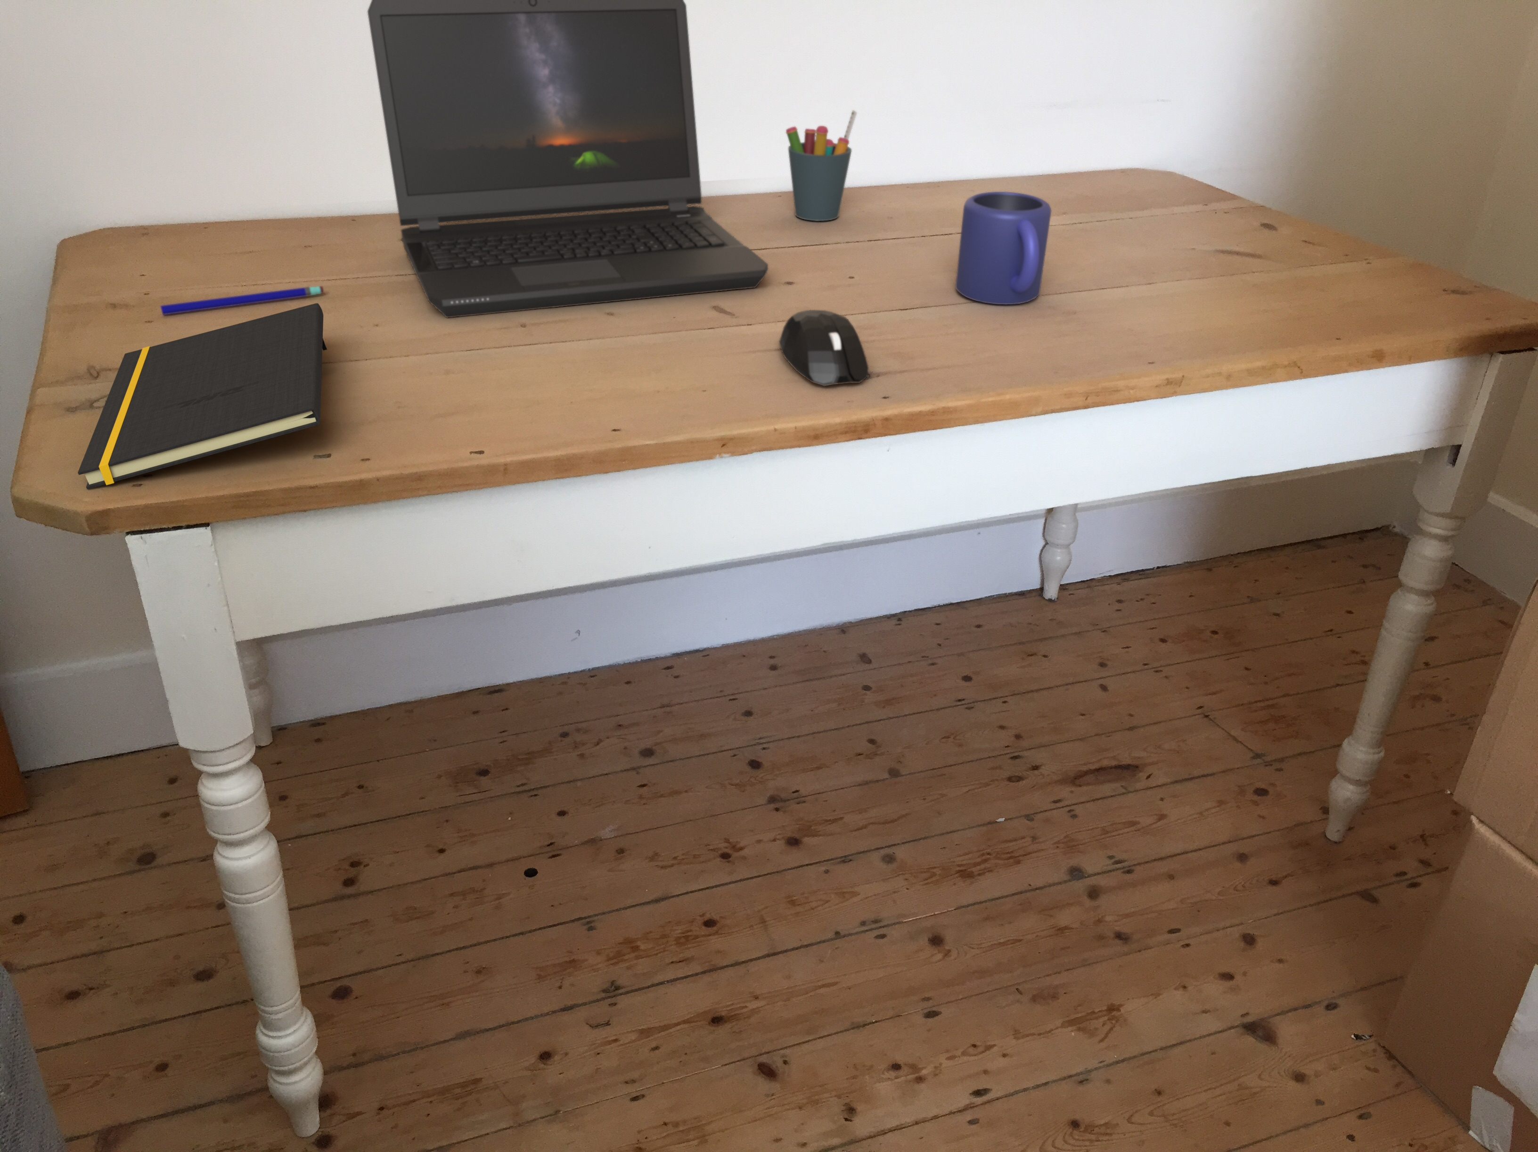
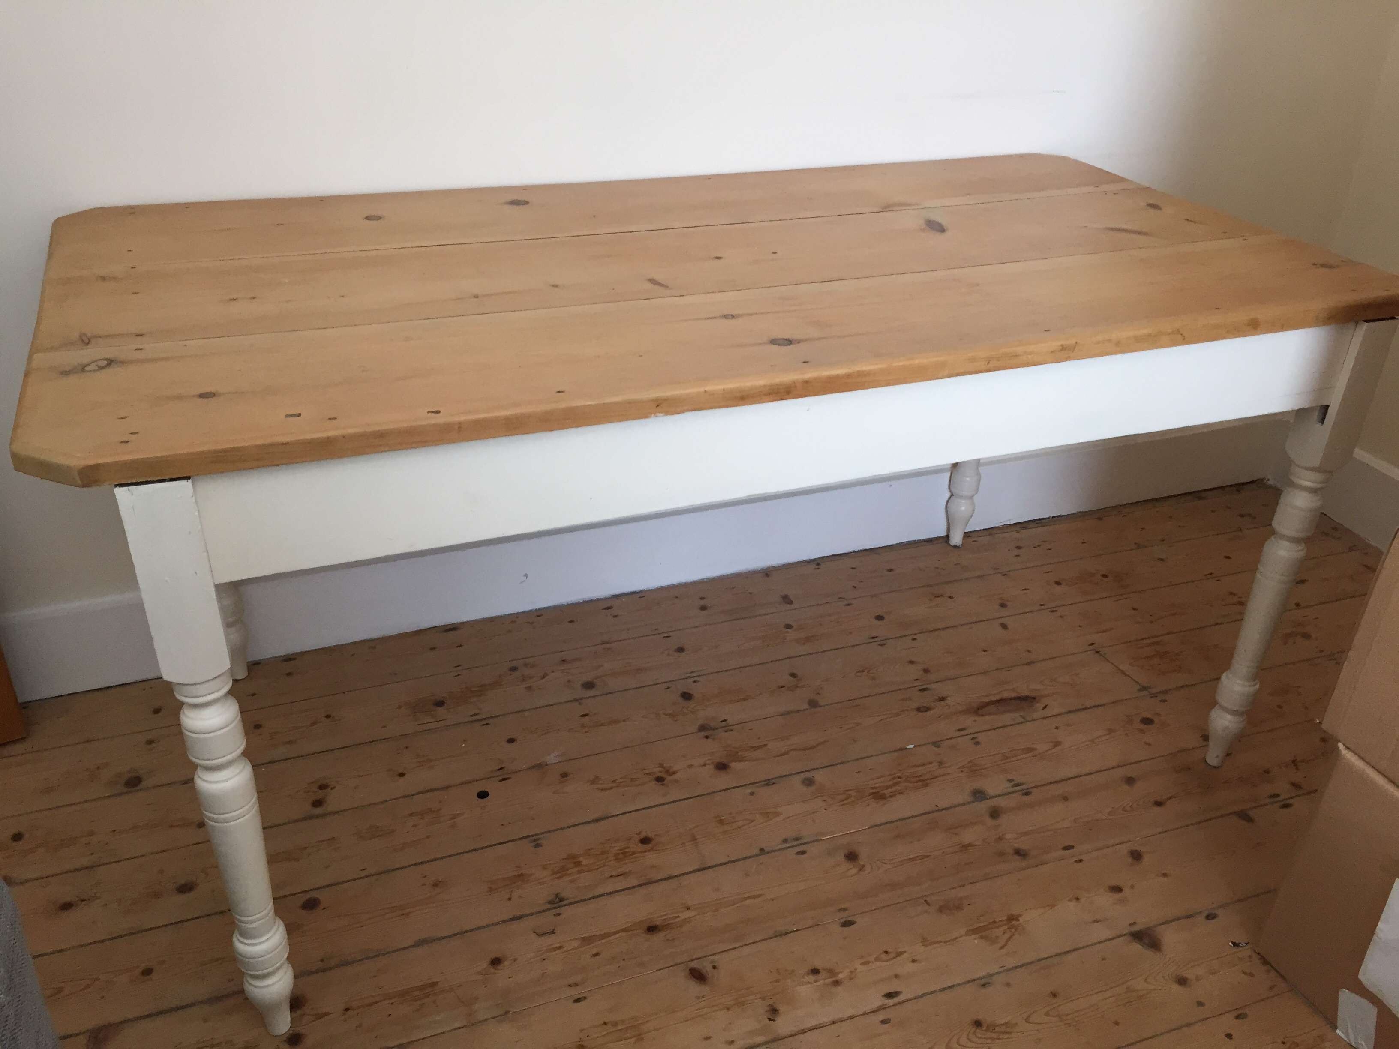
- pen [160,286,325,316]
- laptop computer [367,0,769,318]
- mouse [779,310,870,387]
- mug [954,191,1051,305]
- pen holder [786,109,857,221]
- notepad [78,303,327,490]
